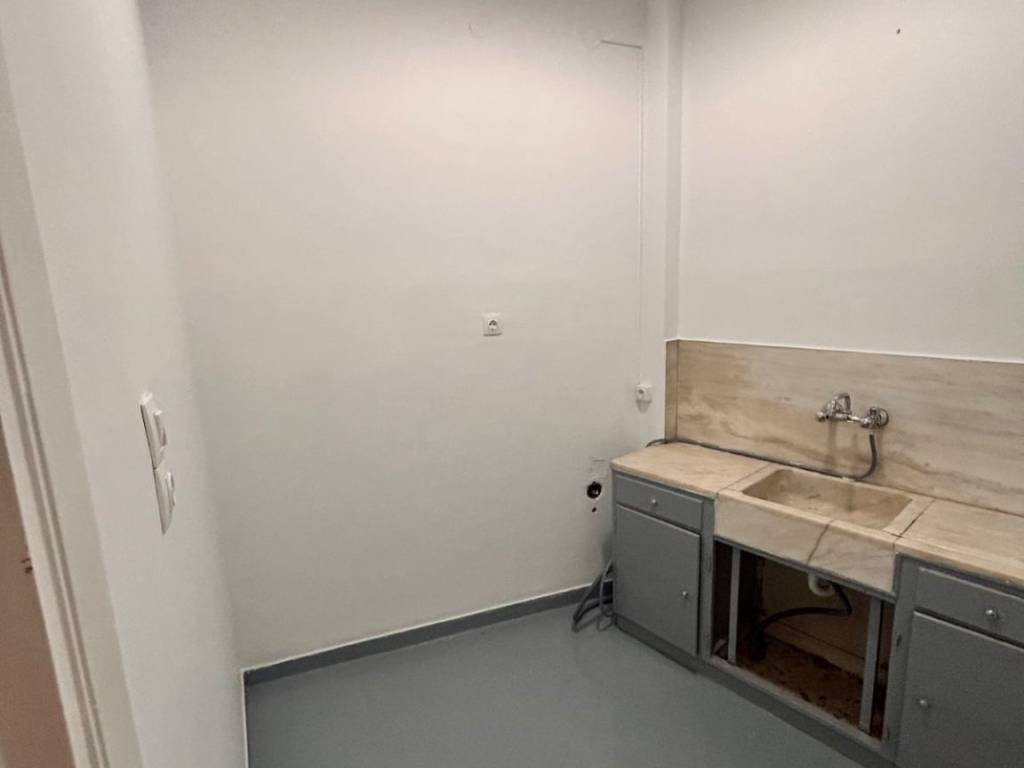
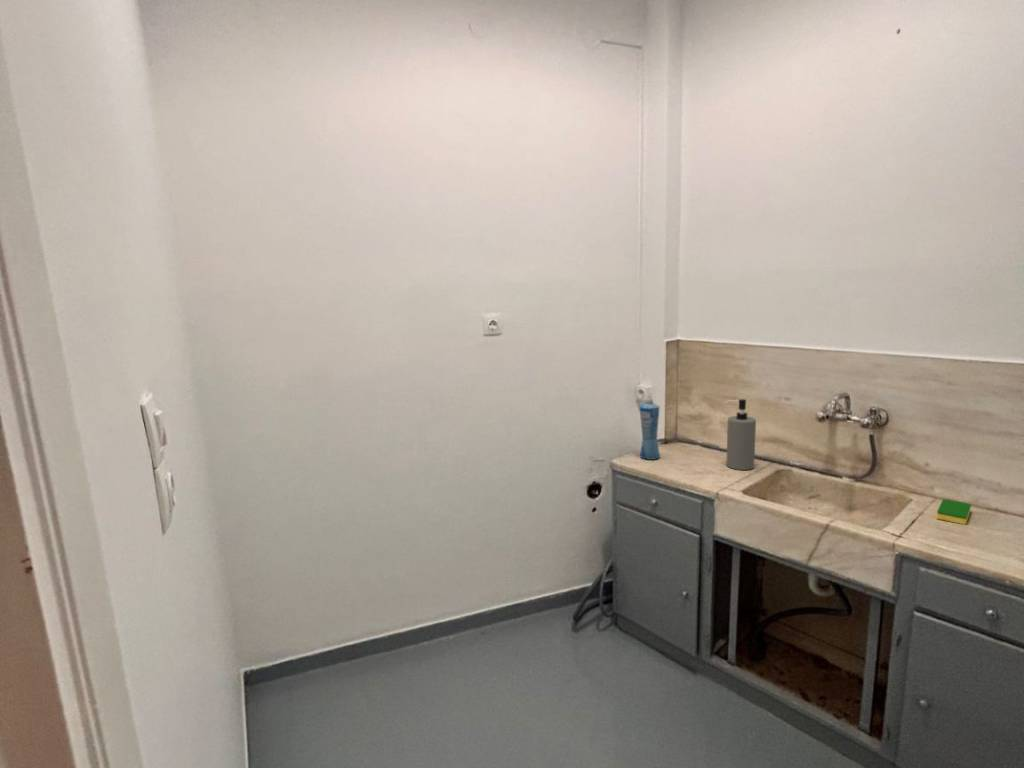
+ soap dispenser [722,398,757,471]
+ squeeze bottle [638,394,661,461]
+ dish sponge [936,498,972,525]
